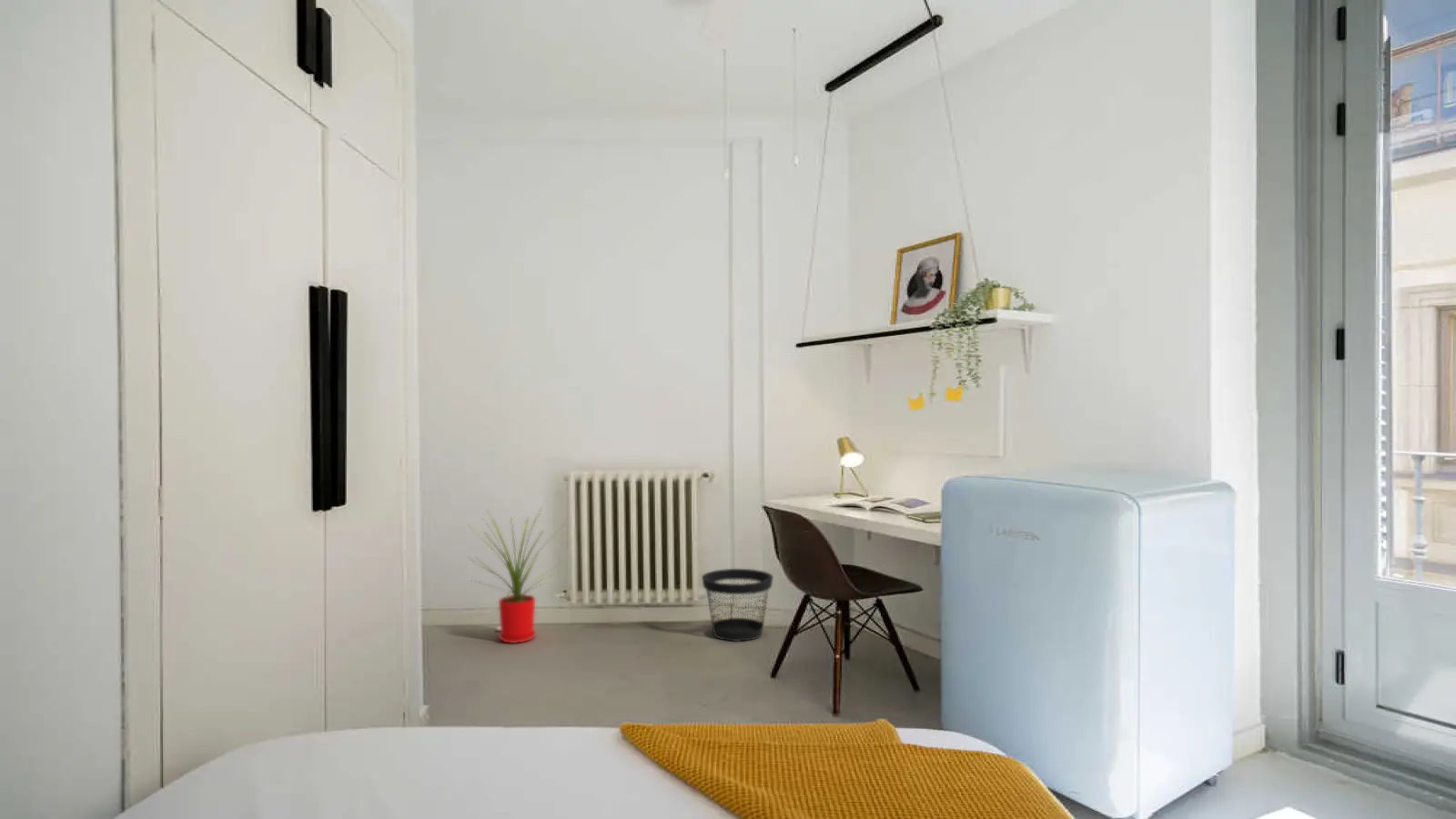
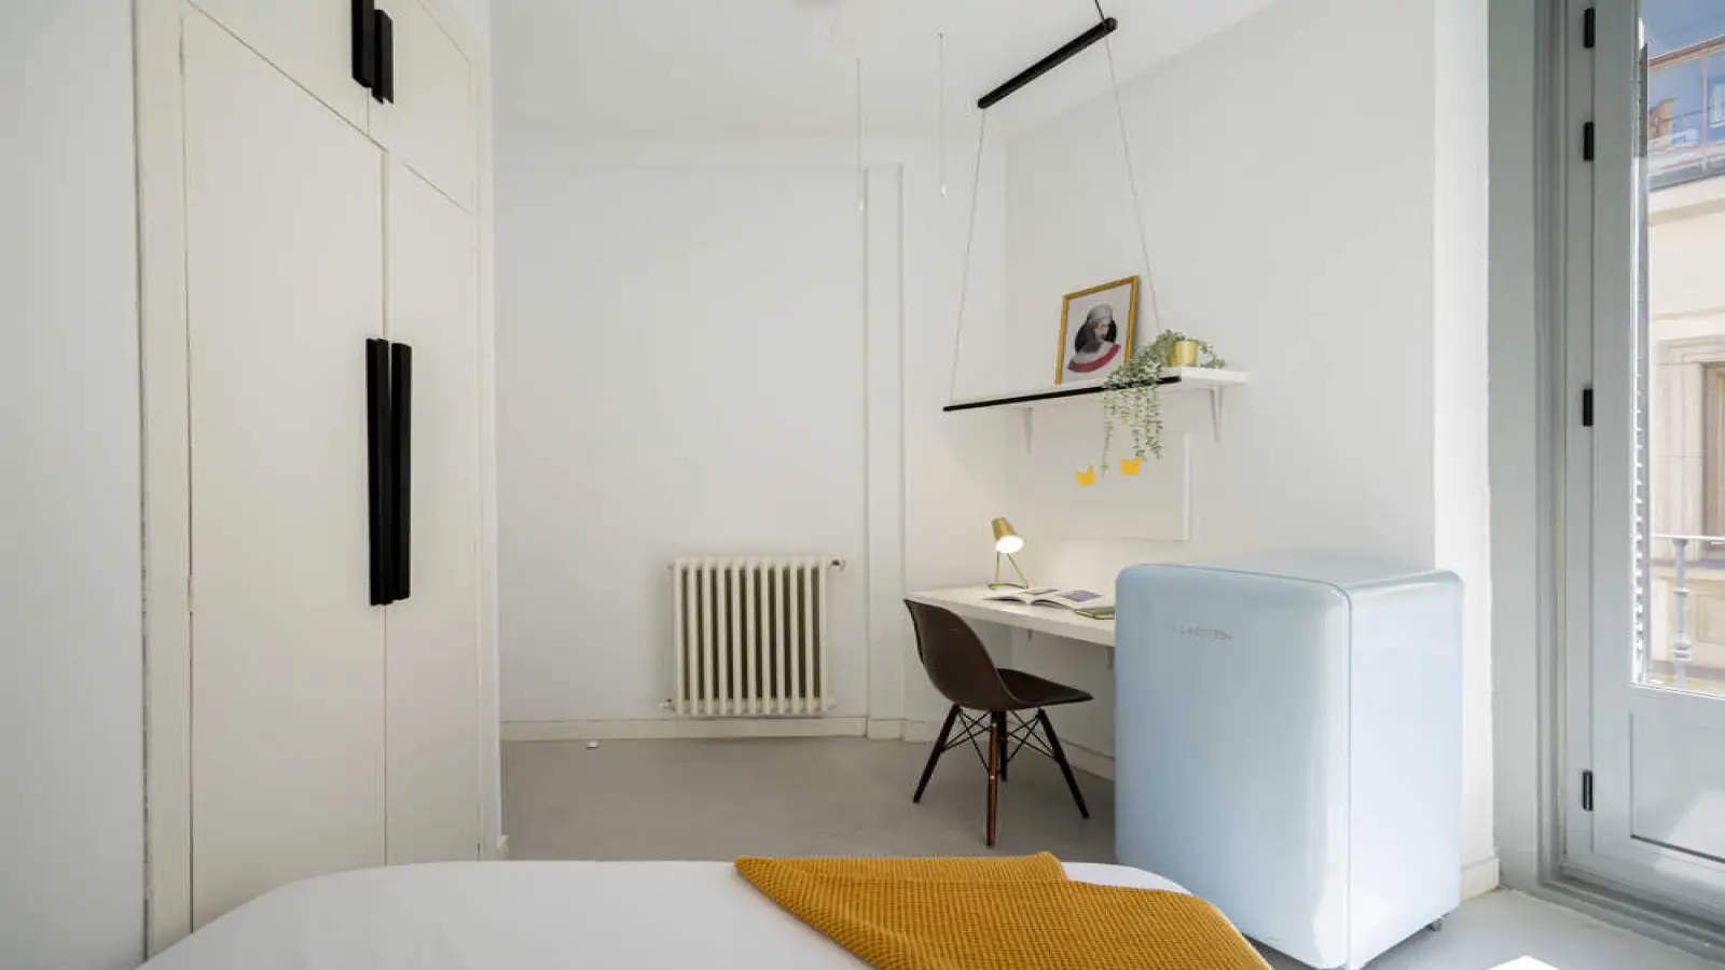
- house plant [468,508,566,644]
- wastebasket [701,568,774,642]
